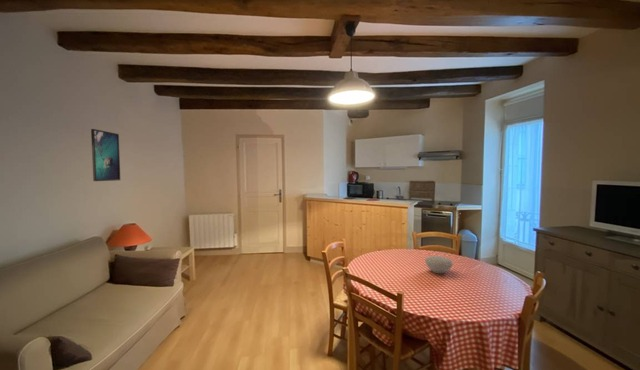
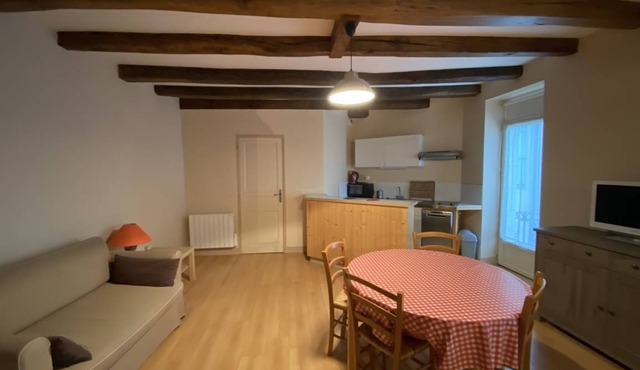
- bowl [424,255,454,274]
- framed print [90,128,121,182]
